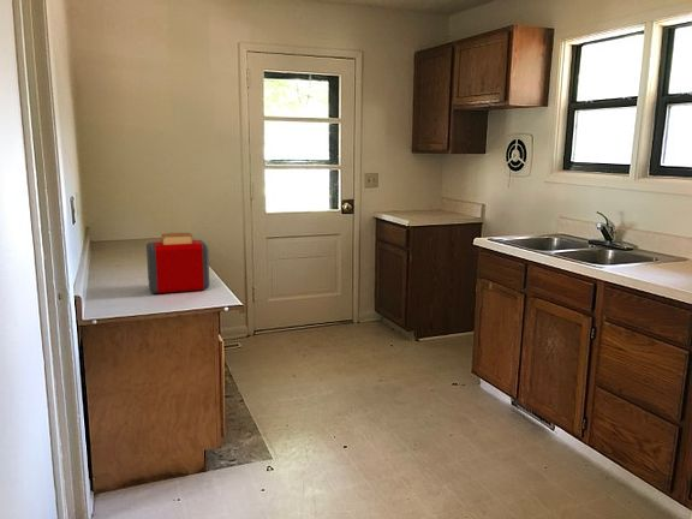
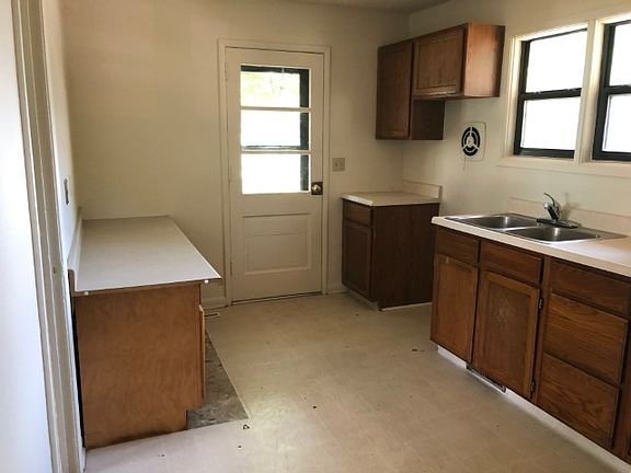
- toaster [145,232,210,294]
